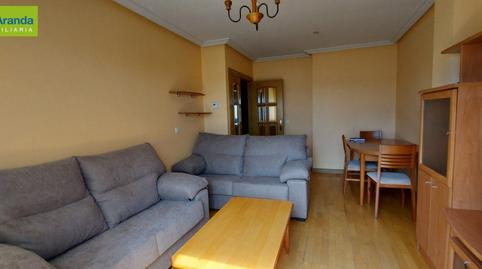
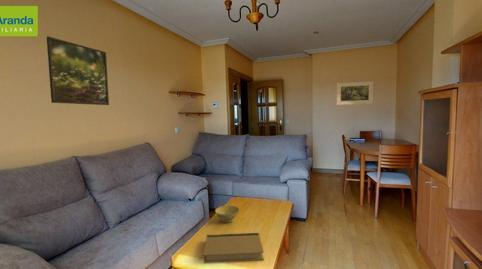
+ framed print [46,36,110,106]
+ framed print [336,80,374,106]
+ bowl [214,205,240,224]
+ book [203,232,265,264]
